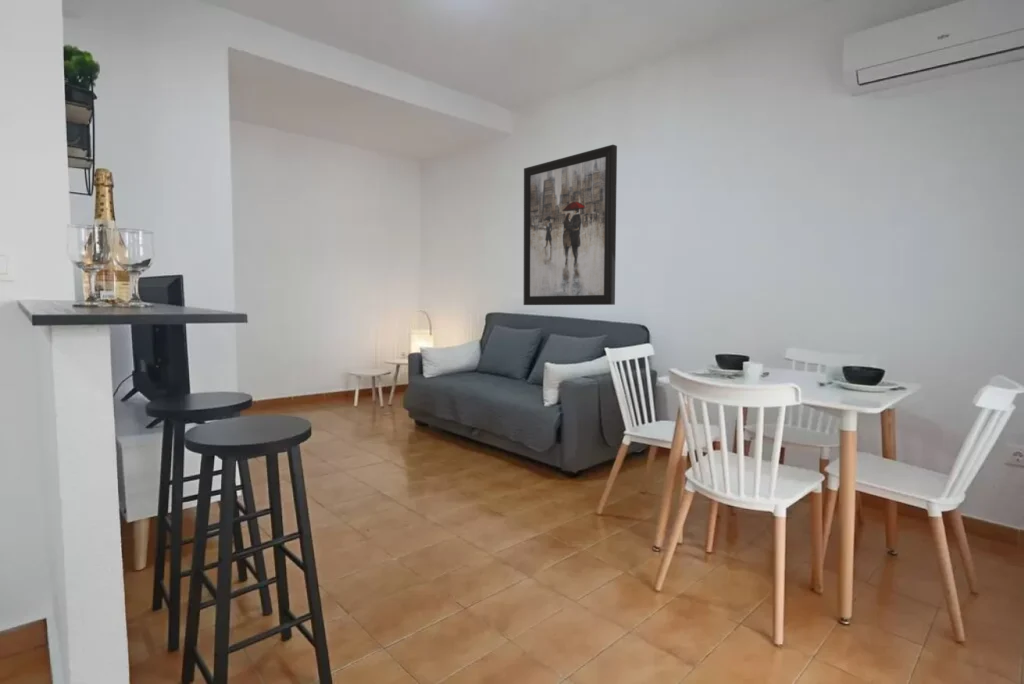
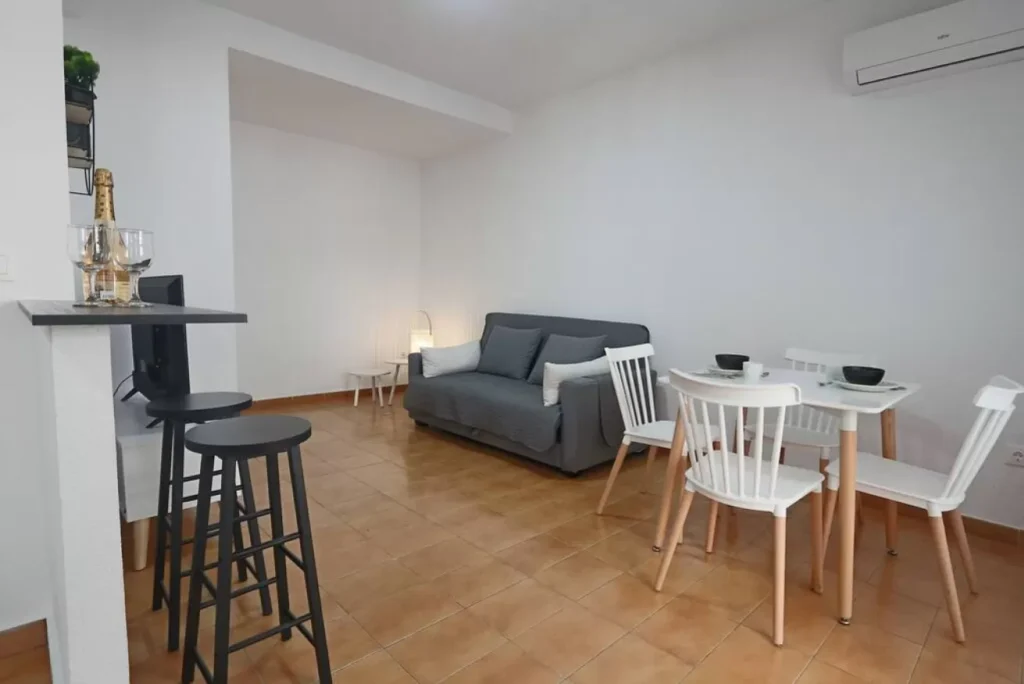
- wall art [523,144,618,306]
